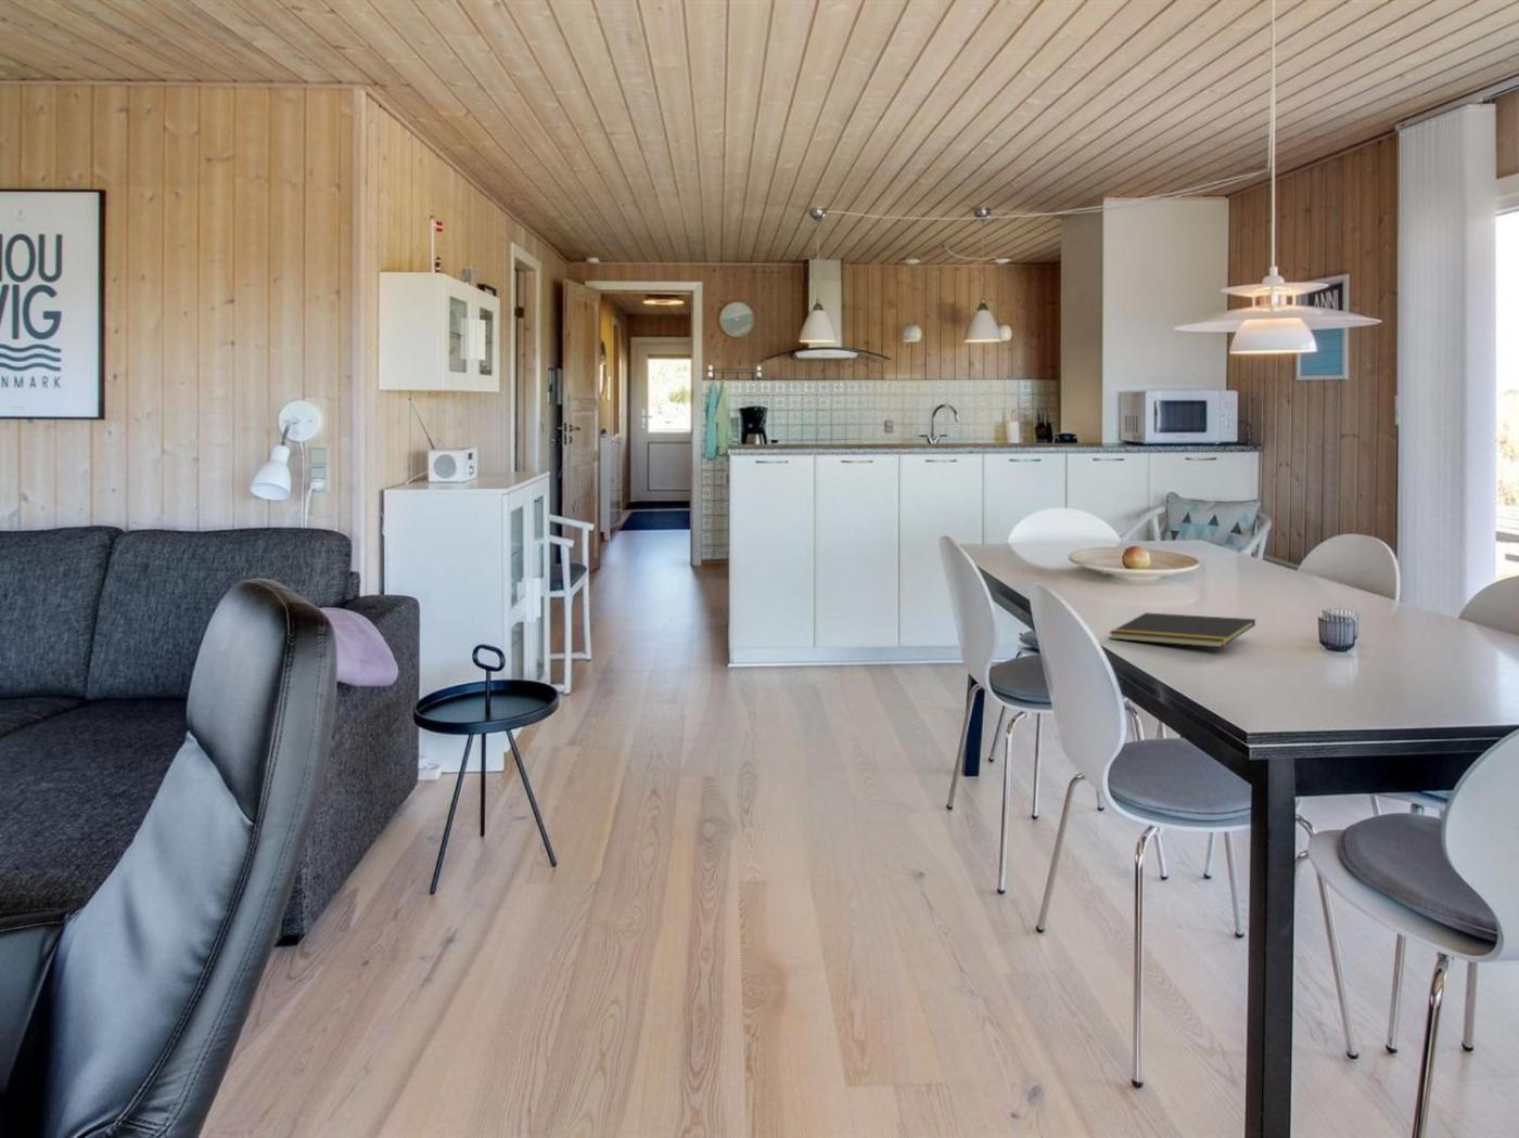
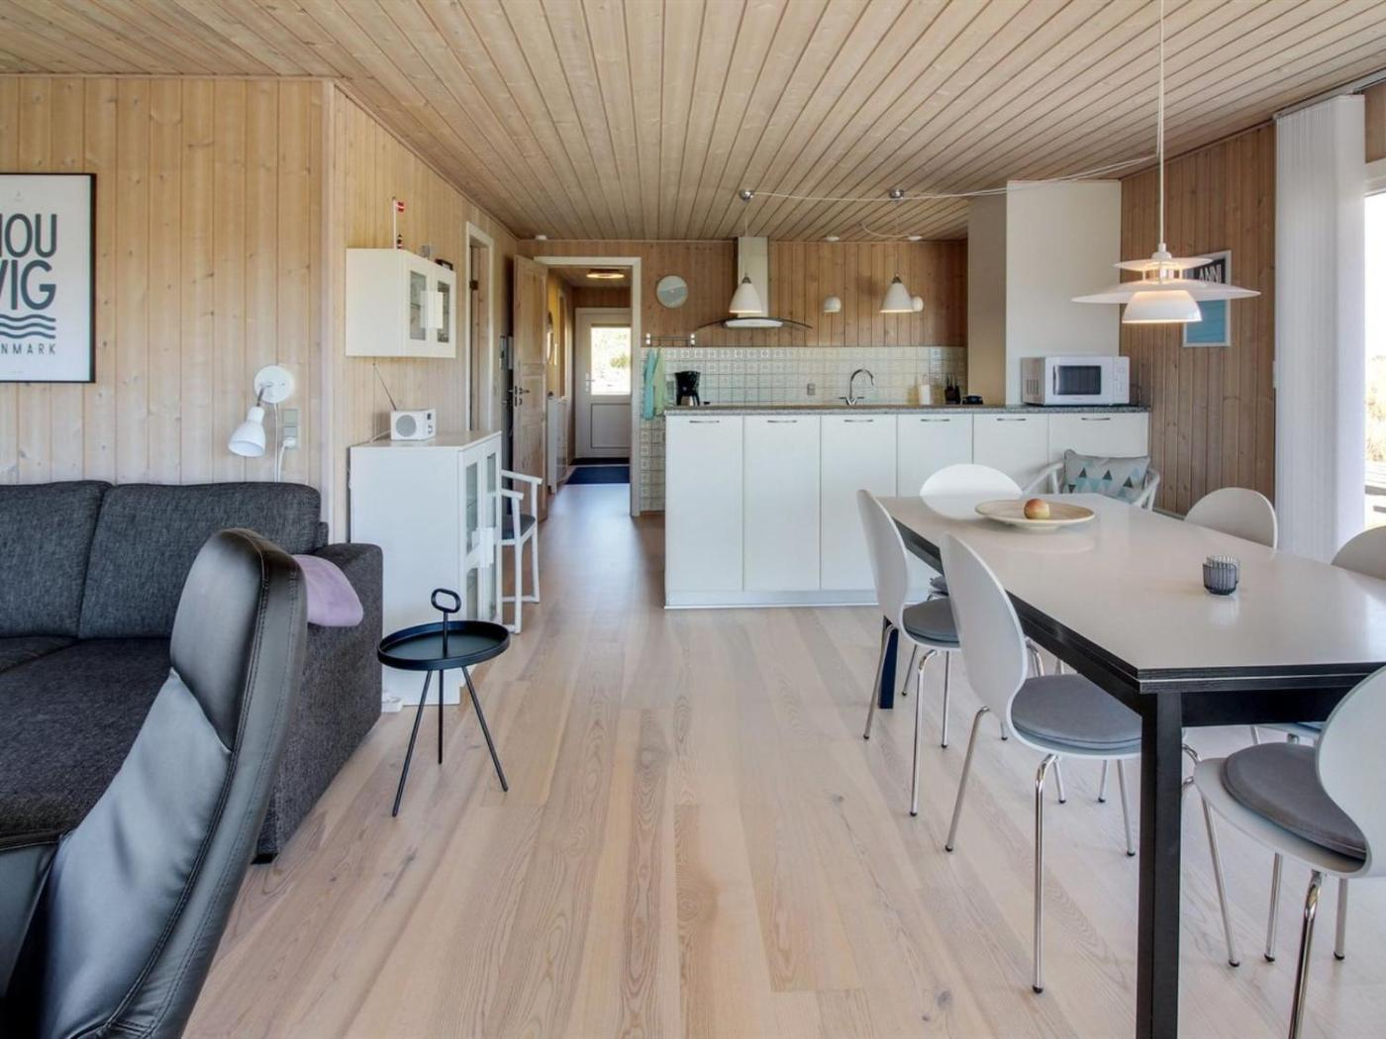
- notepad [1108,611,1256,649]
